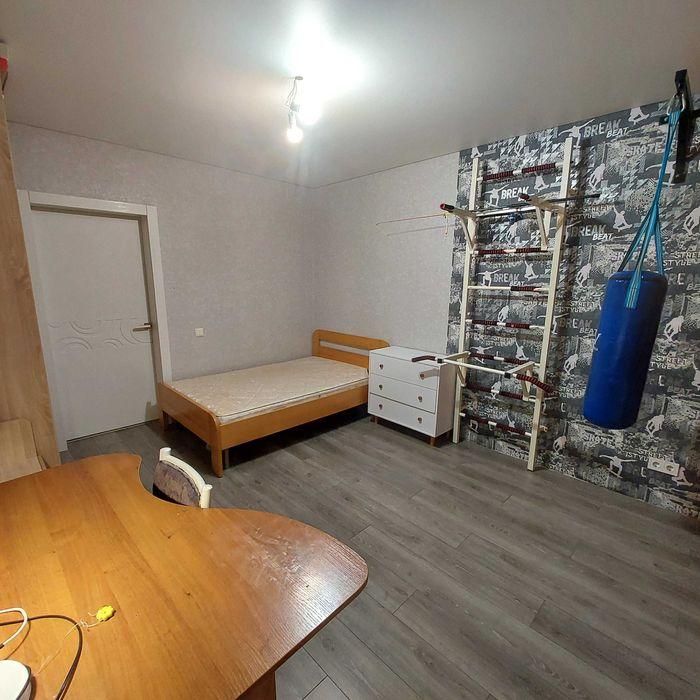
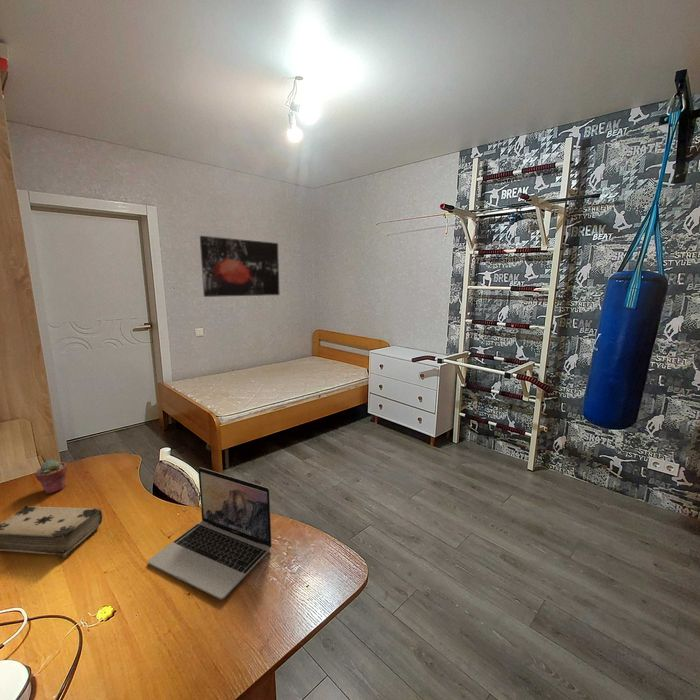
+ laptop [147,466,273,600]
+ potted succulent [34,459,68,495]
+ book [0,505,104,559]
+ wall art [199,235,281,298]
